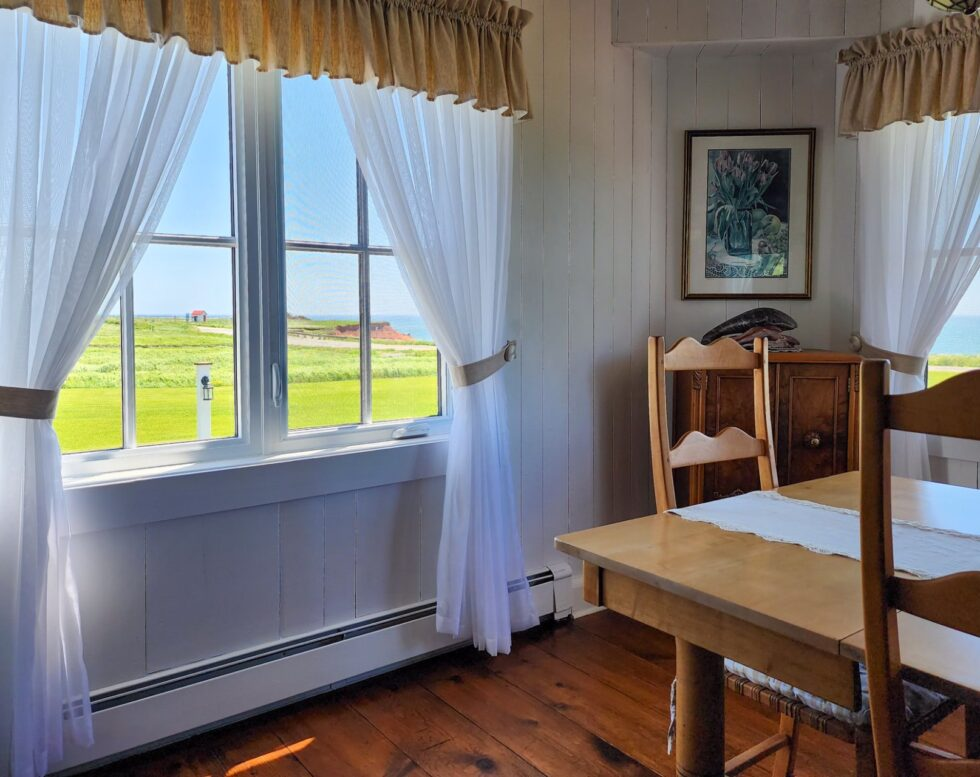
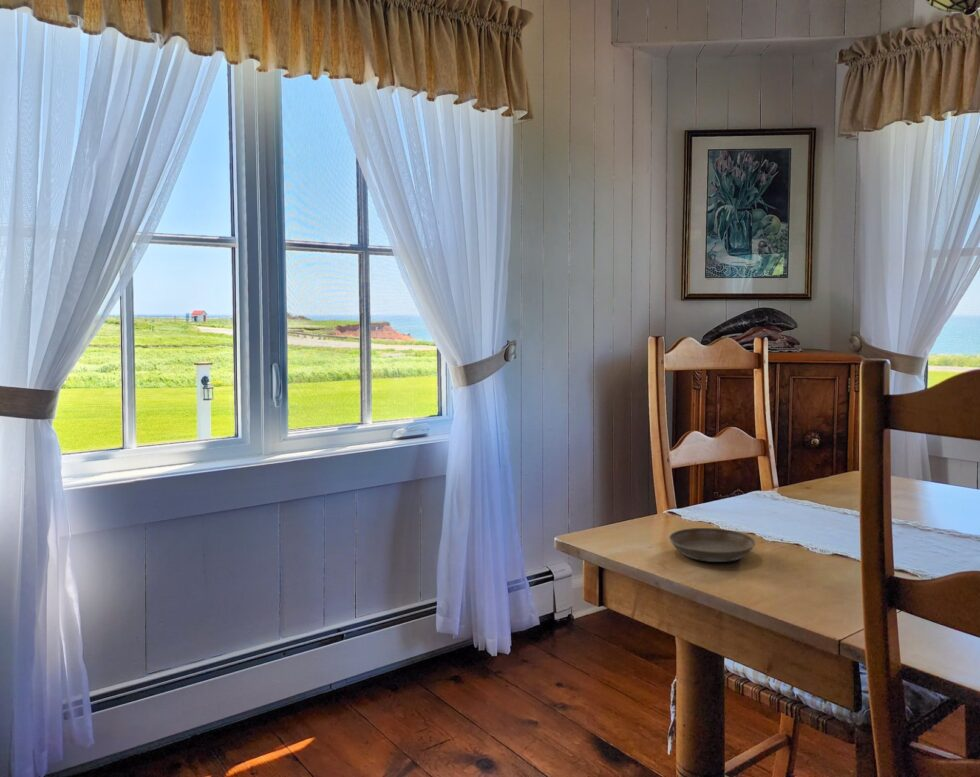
+ saucer [668,527,756,563]
